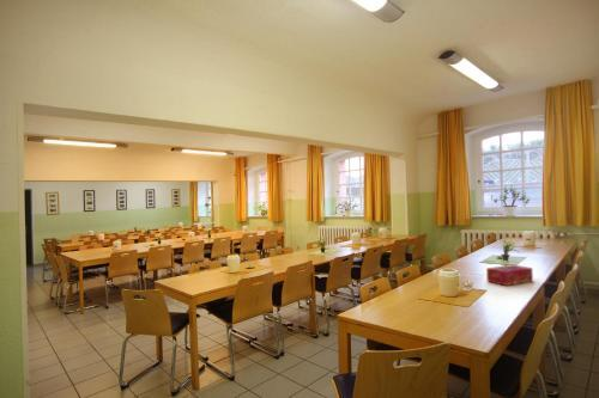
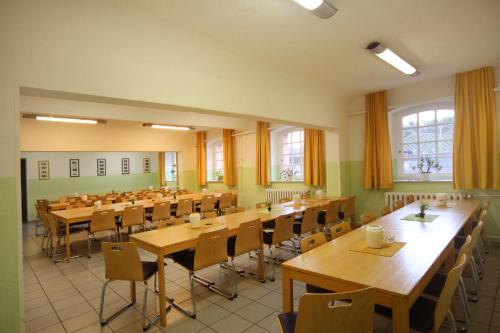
- tissue box [485,264,534,287]
